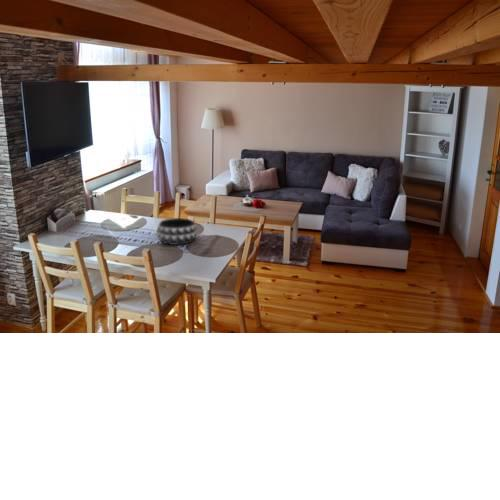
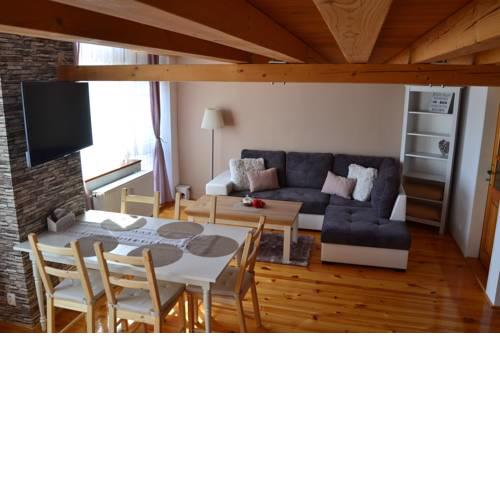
- decorative bowl [156,217,198,246]
